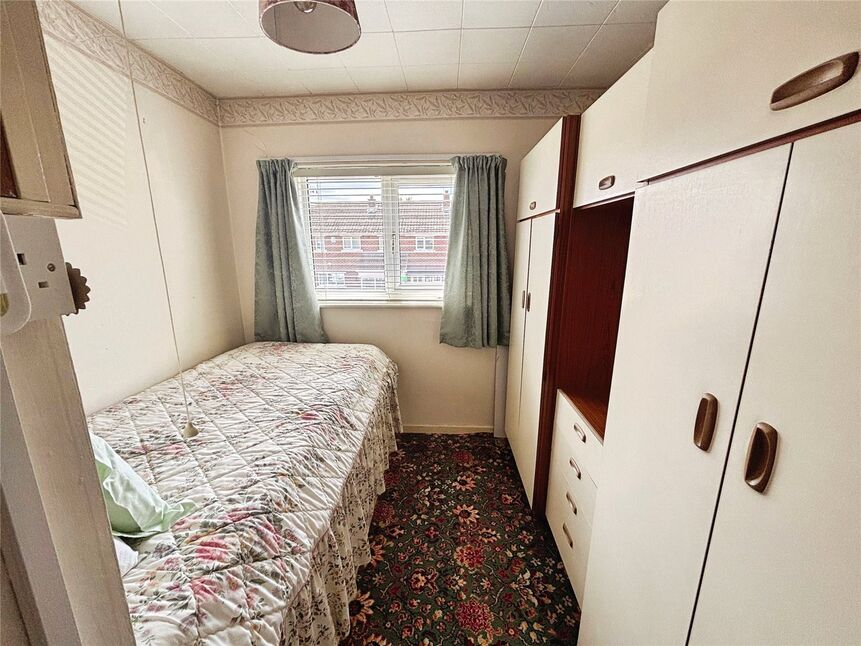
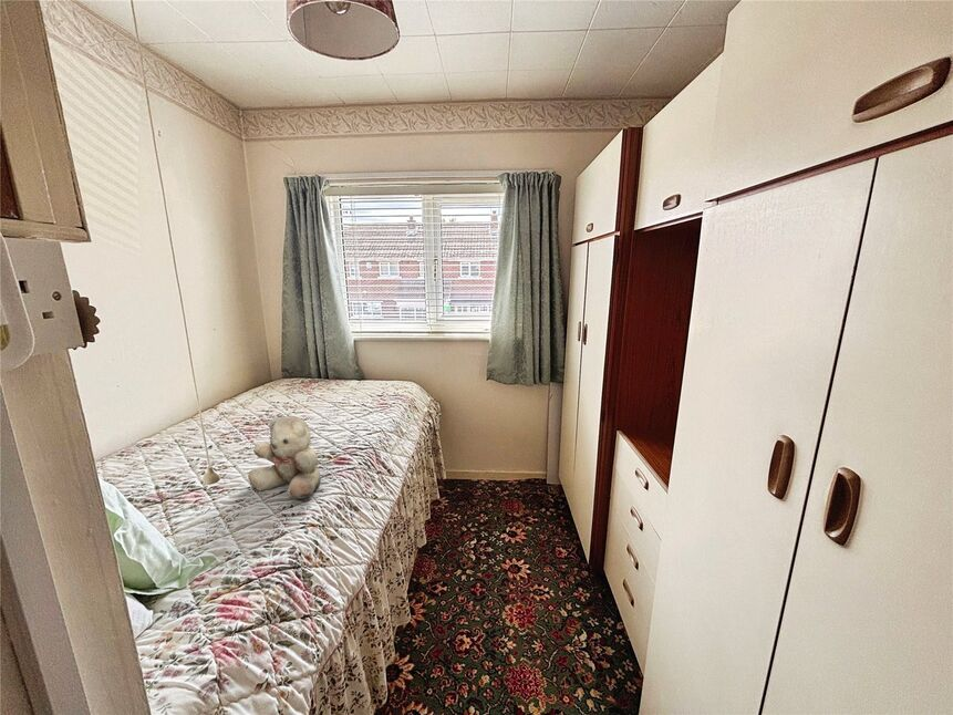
+ teddy bear [247,415,322,499]
